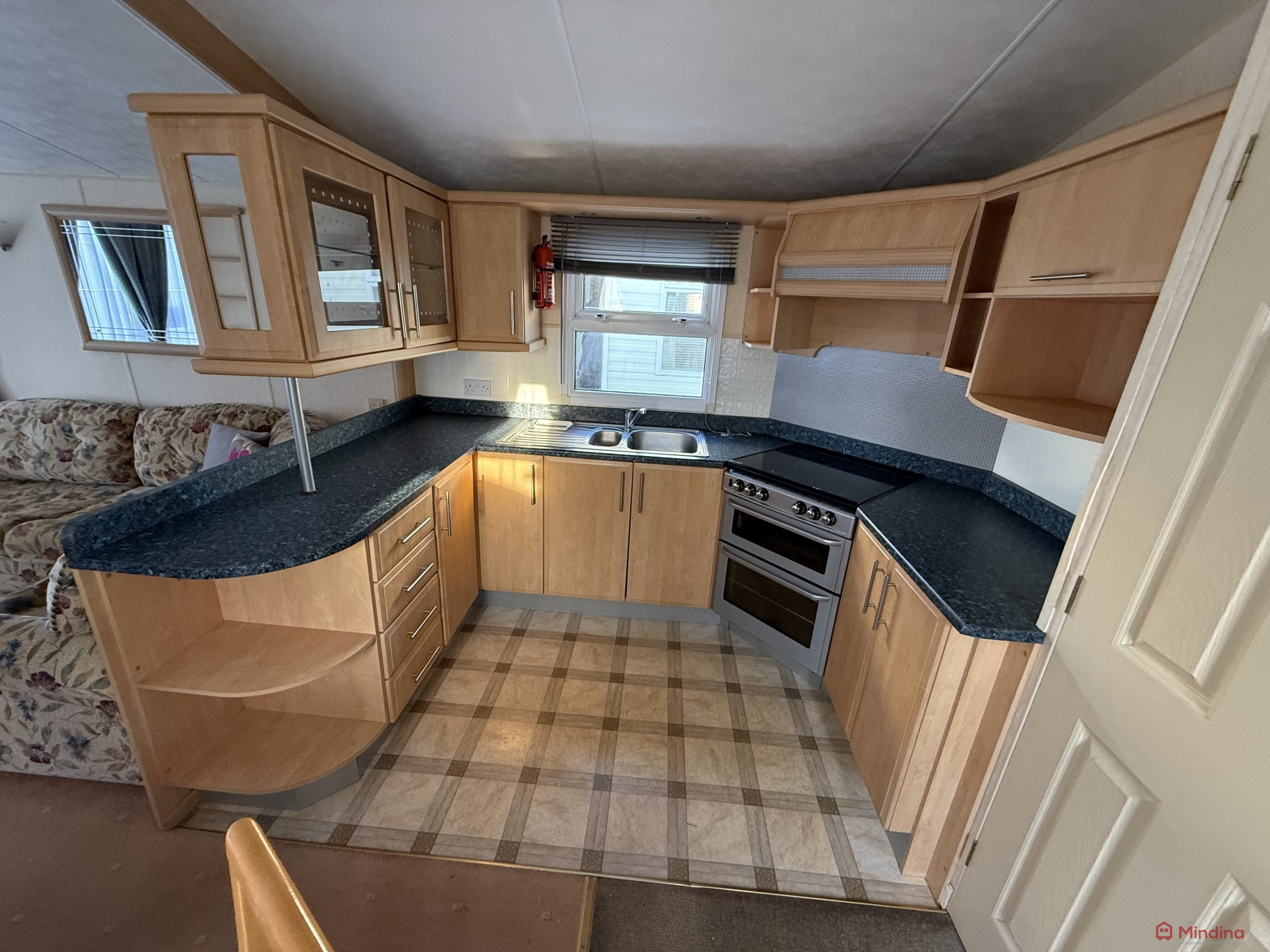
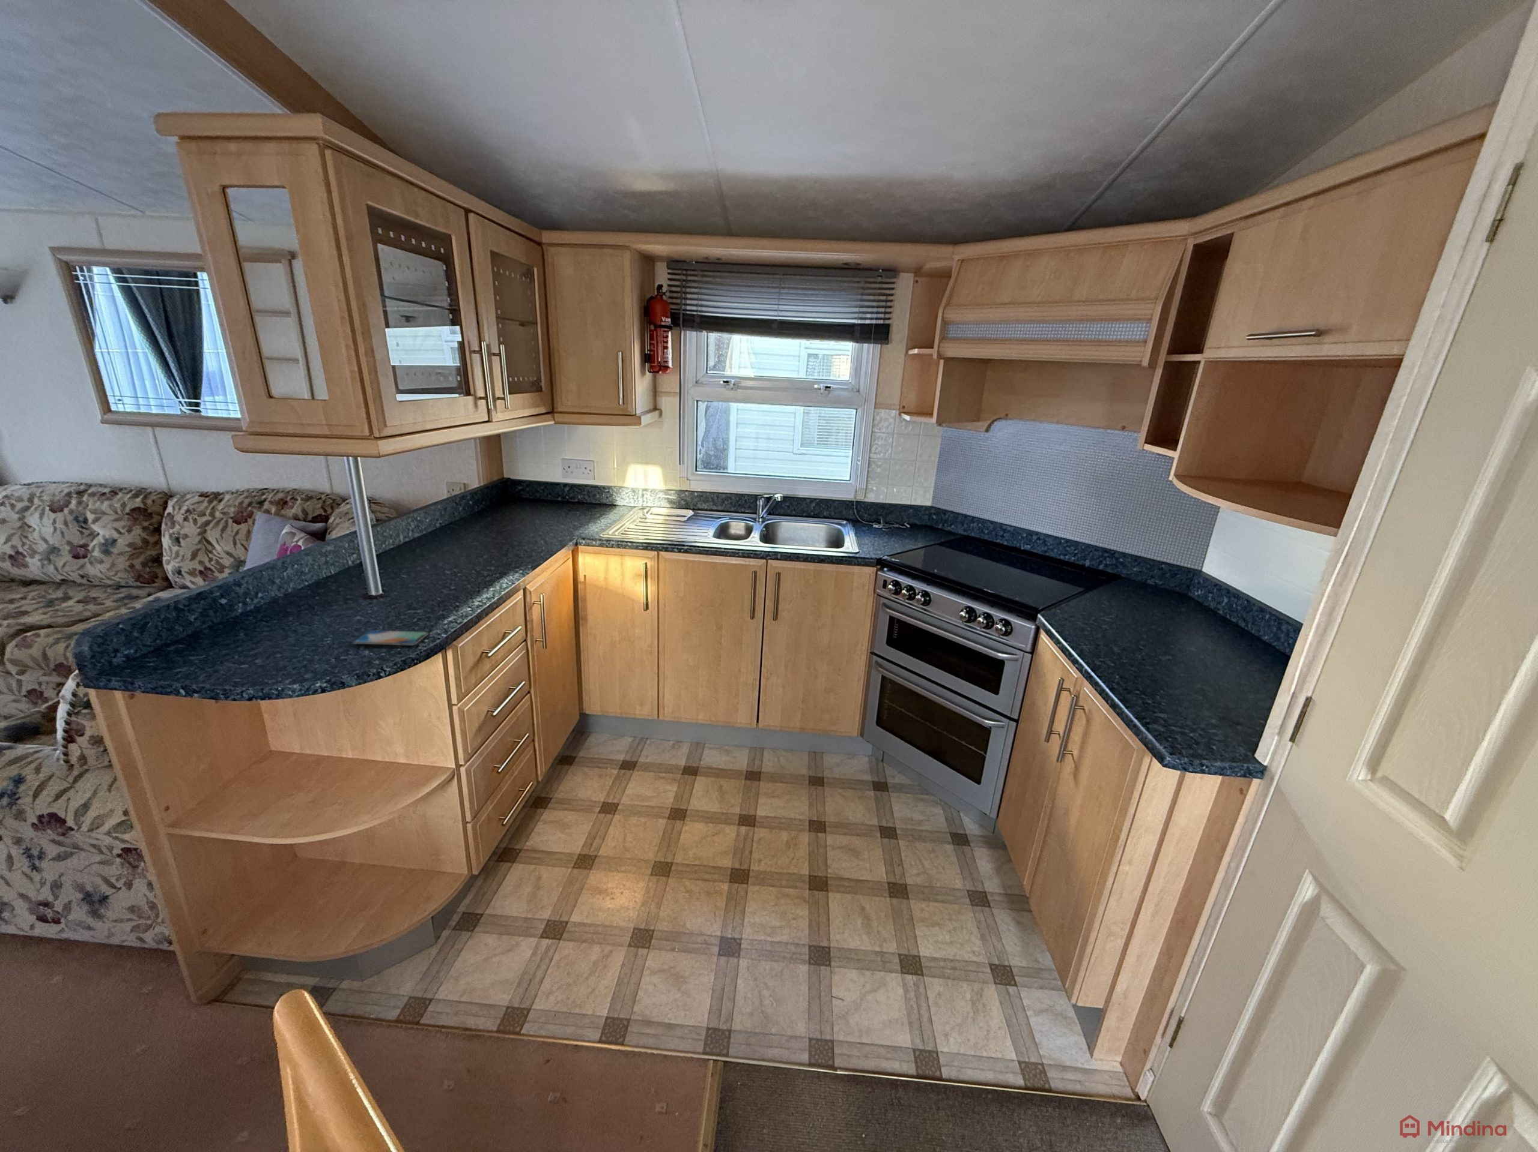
+ smartphone [352,630,429,646]
